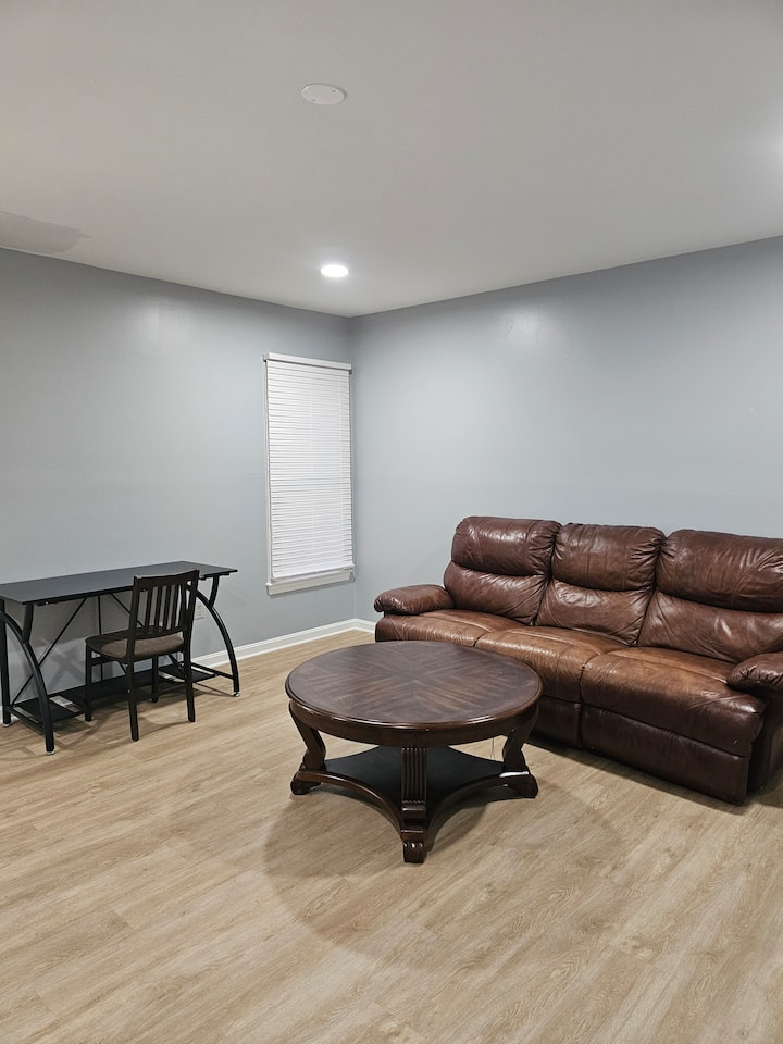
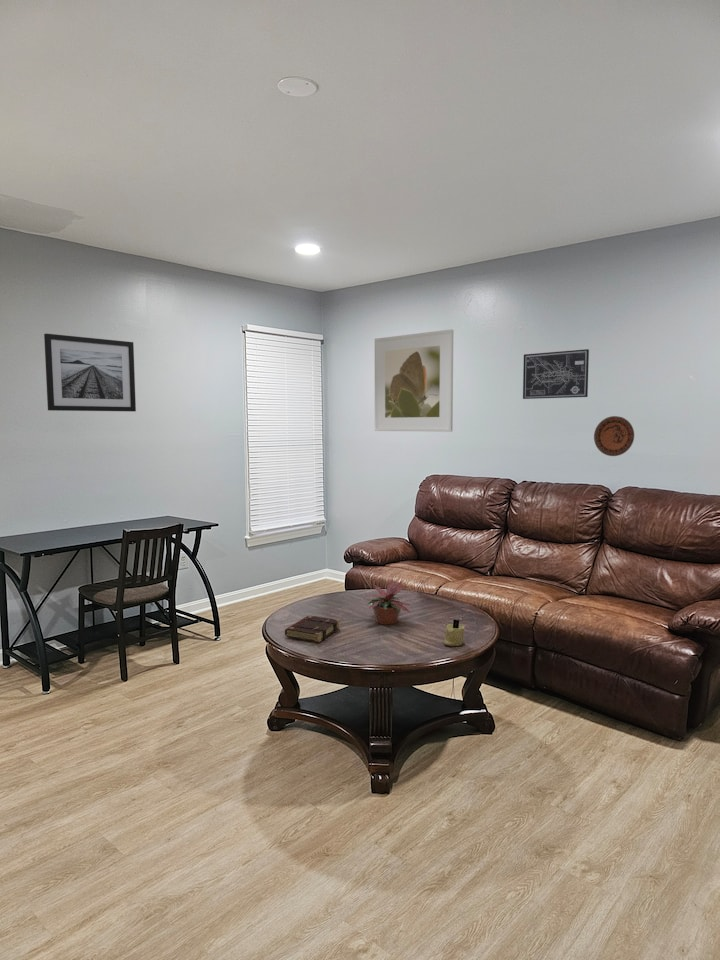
+ decorative plate [593,415,635,457]
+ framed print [374,328,454,433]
+ book [284,615,341,643]
+ wall art [43,333,137,412]
+ candle [443,619,465,647]
+ wall art [522,348,590,400]
+ potted plant [360,578,415,626]
